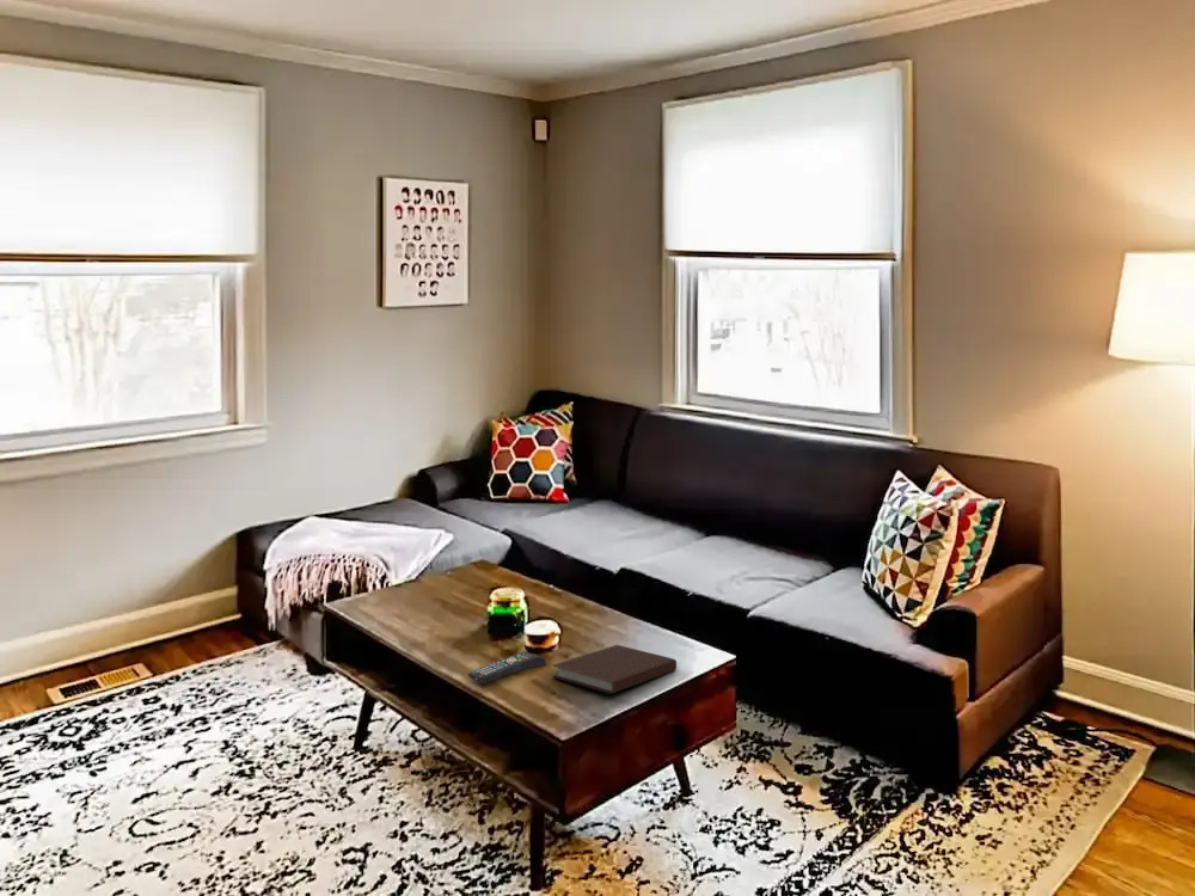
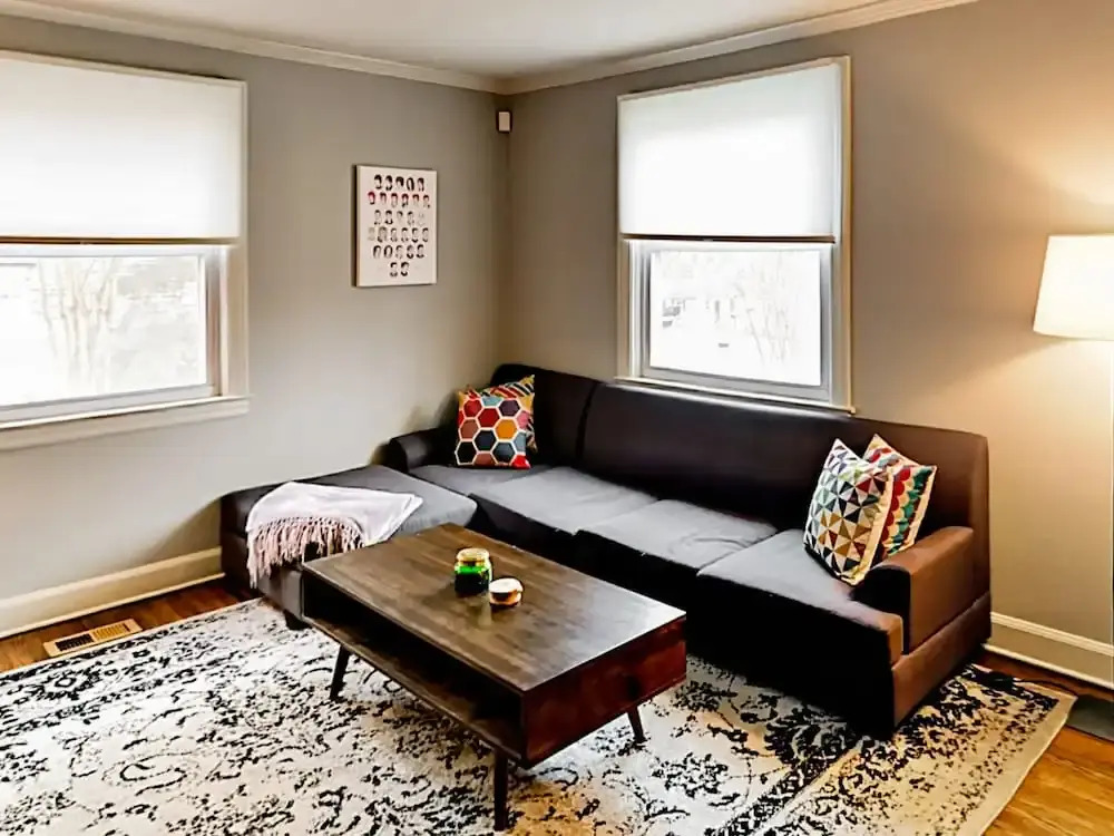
- remote control [467,651,547,685]
- notebook [551,644,678,694]
